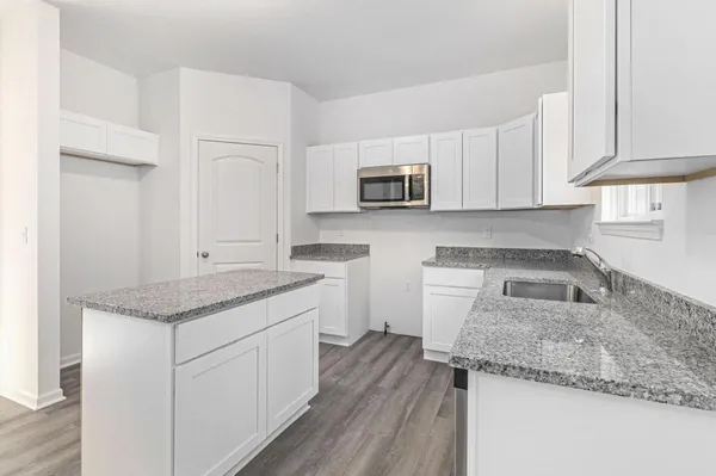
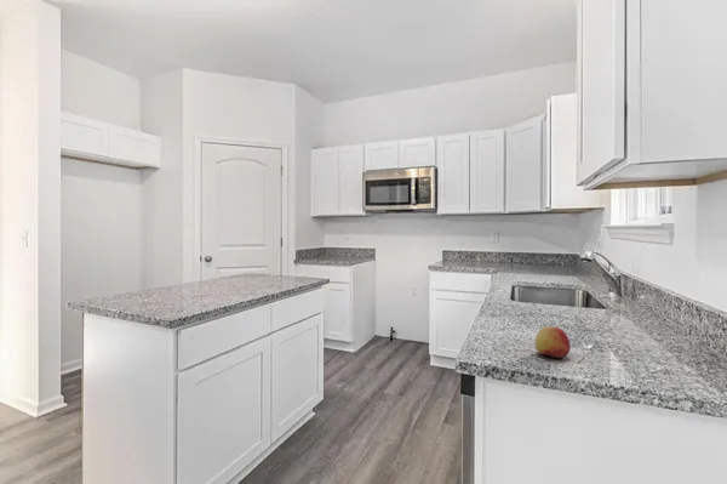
+ apple [534,326,572,359]
